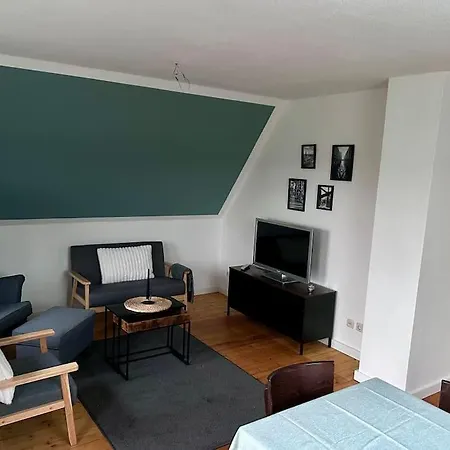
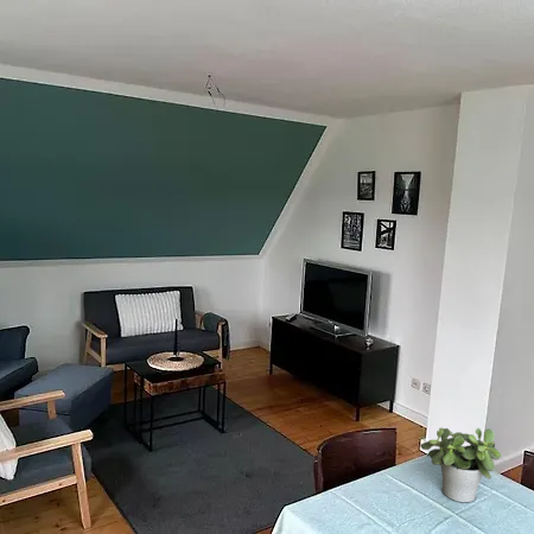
+ potted plant [419,426,502,503]
